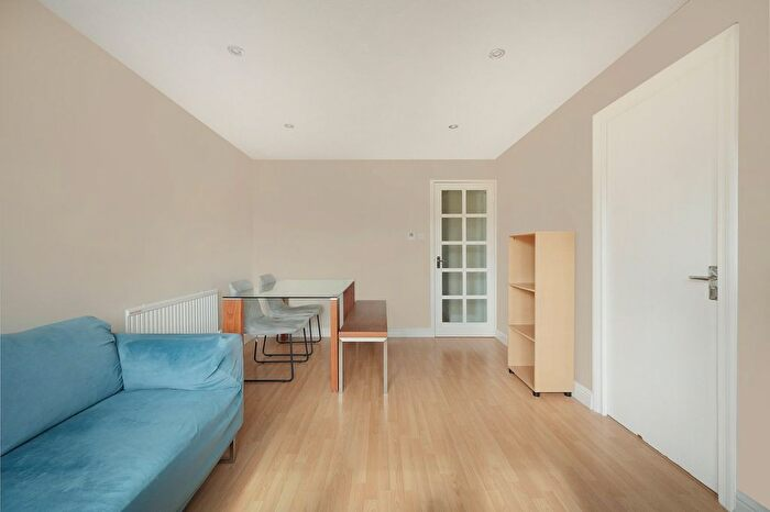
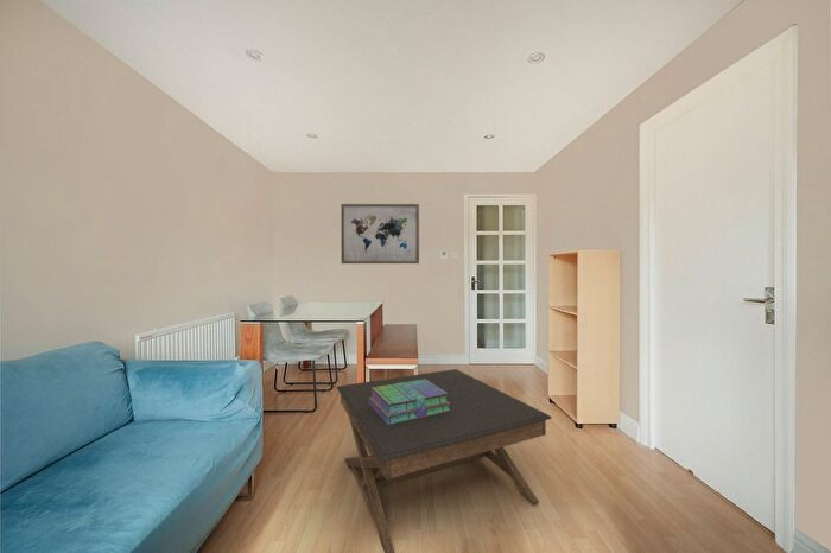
+ wall art [340,203,420,265]
+ coffee table [336,368,553,553]
+ stack of books [369,380,450,425]
